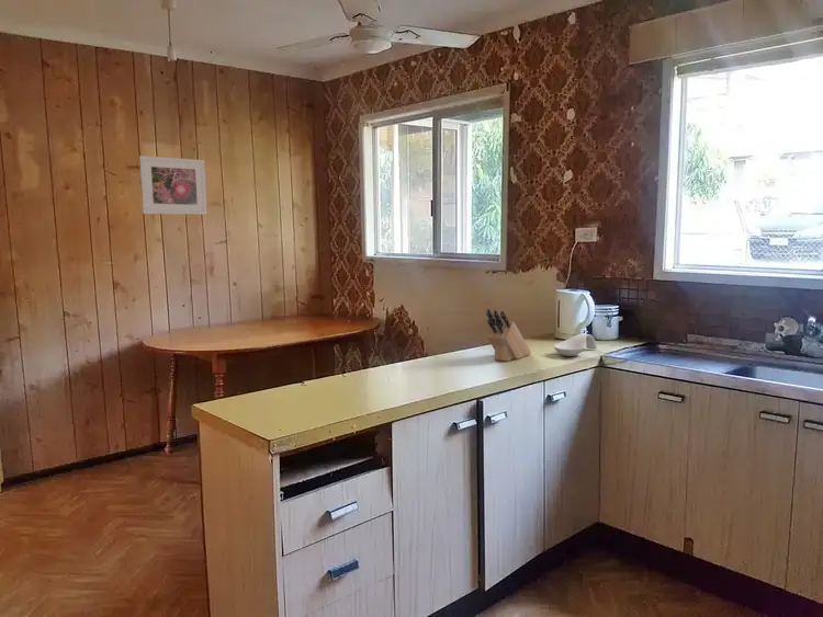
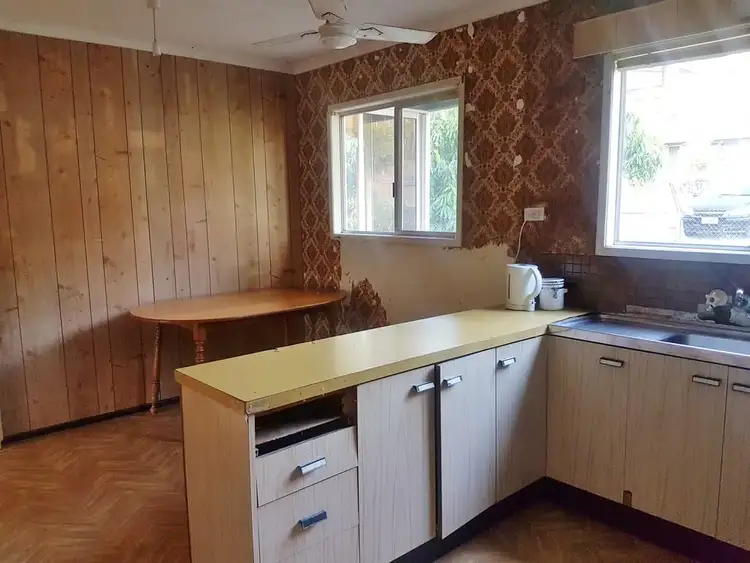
- knife block [485,308,532,362]
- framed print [138,155,208,216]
- spoon rest [553,332,598,357]
